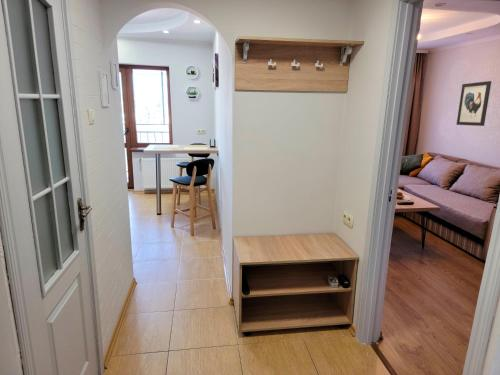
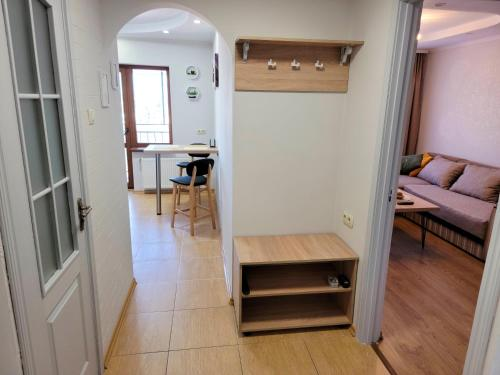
- wall art [456,80,492,127]
